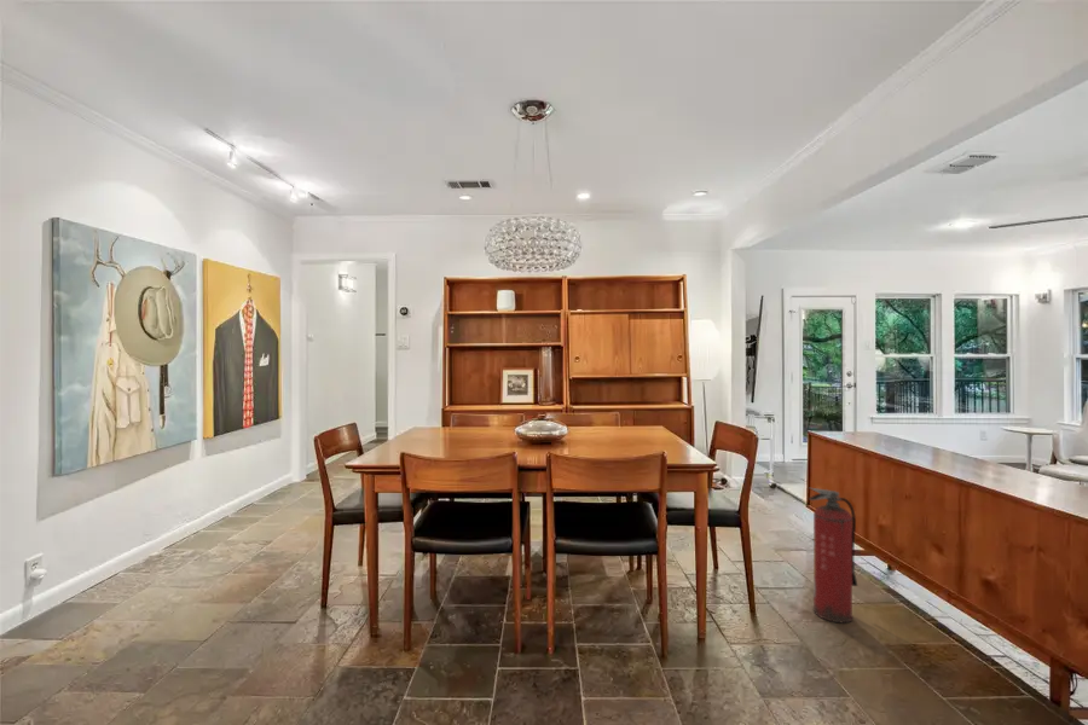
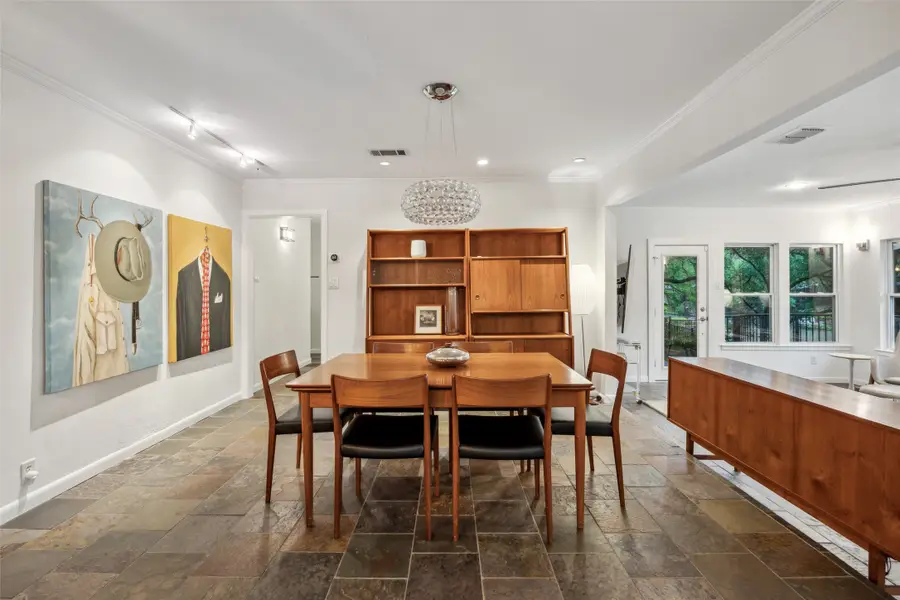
- fire extinguisher [808,487,858,624]
